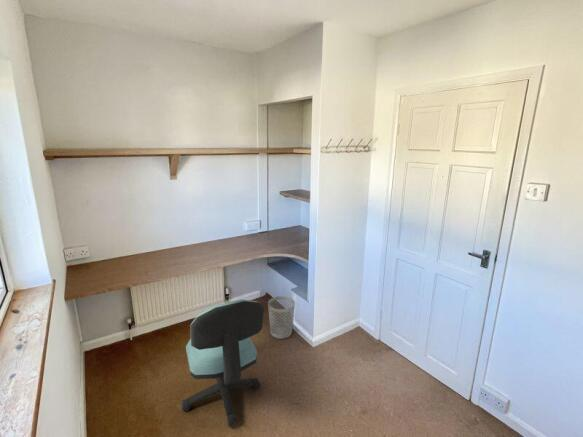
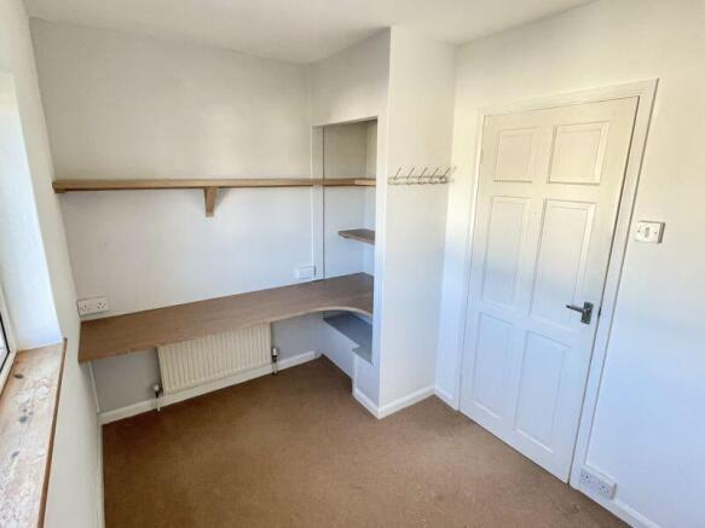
- office chair [181,299,266,428]
- wastebasket [267,295,296,340]
